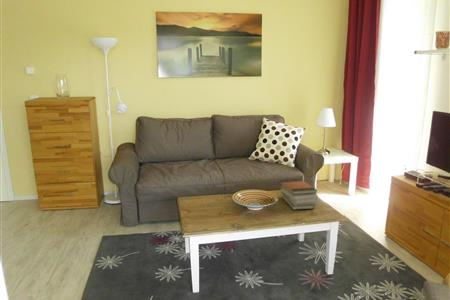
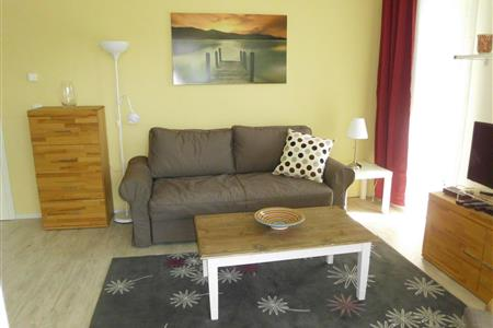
- book stack [279,178,318,211]
